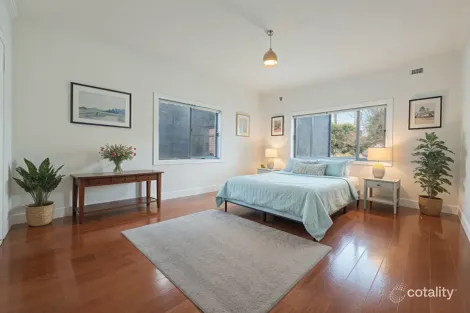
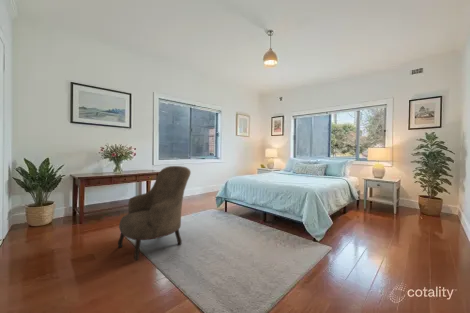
+ armchair [117,165,192,261]
